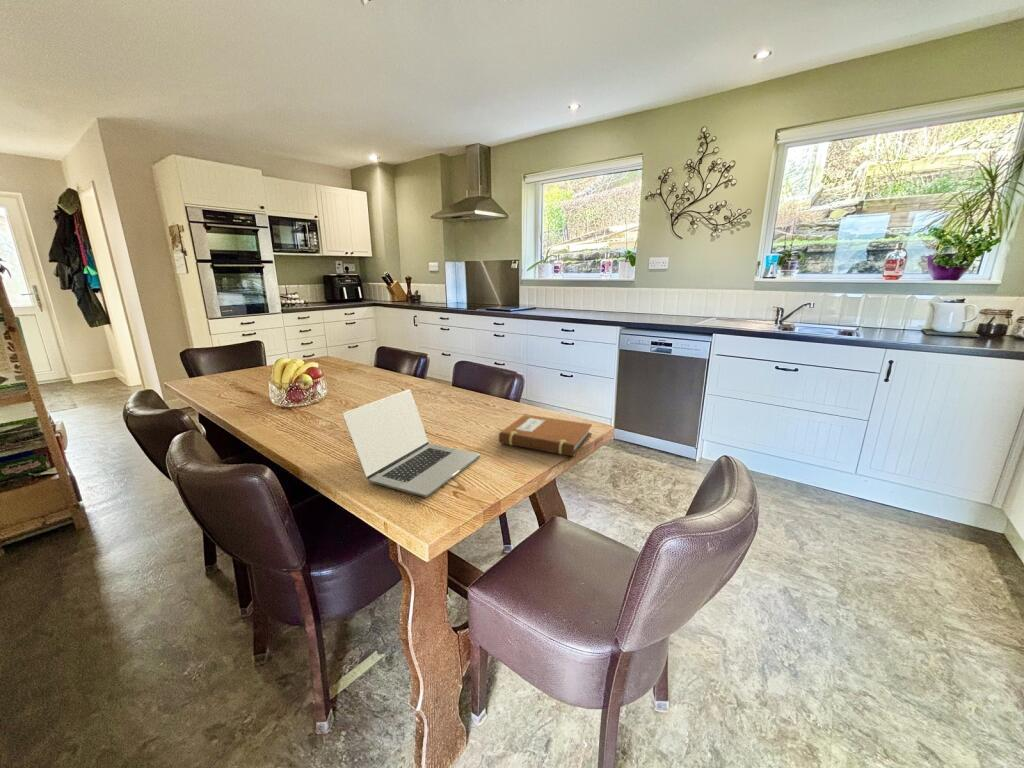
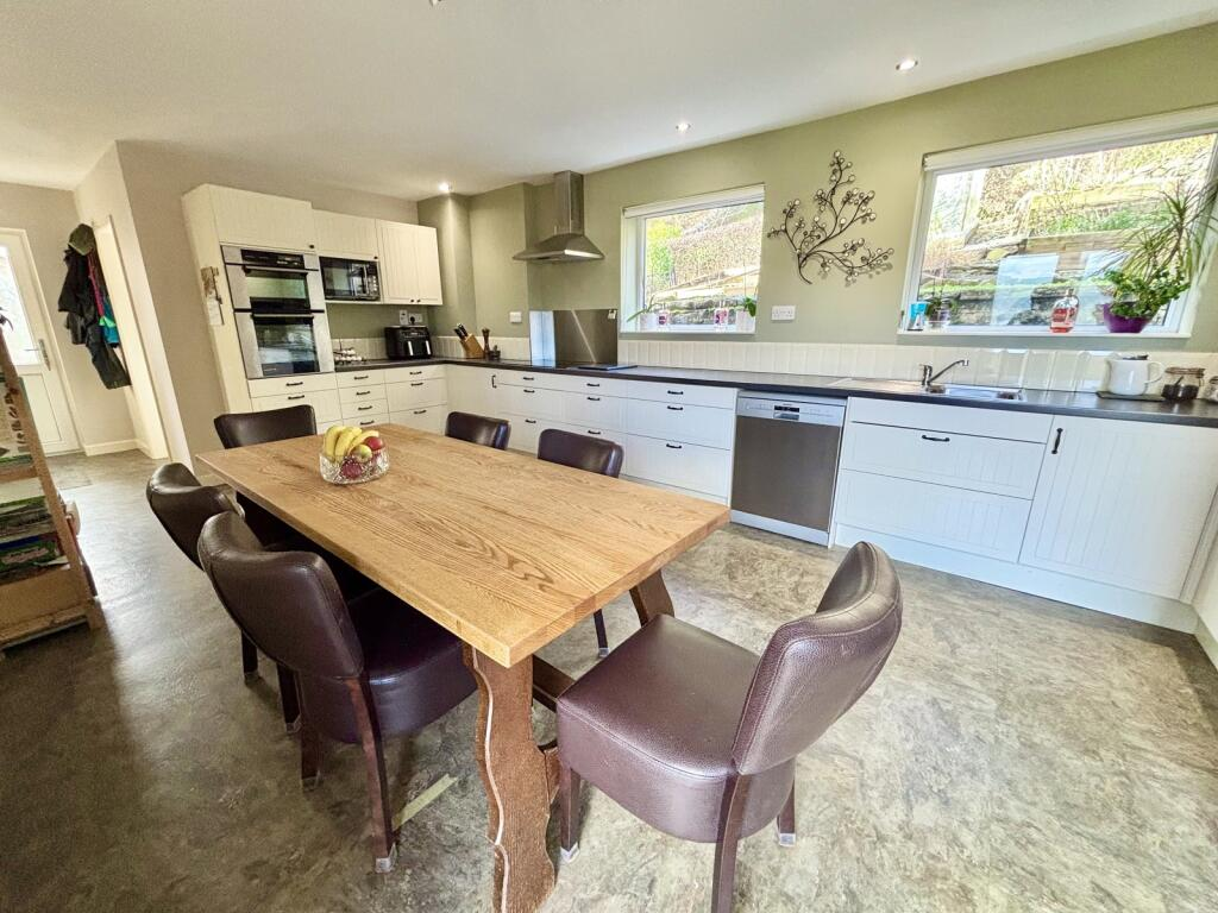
- laptop [342,389,481,498]
- notebook [498,413,593,457]
